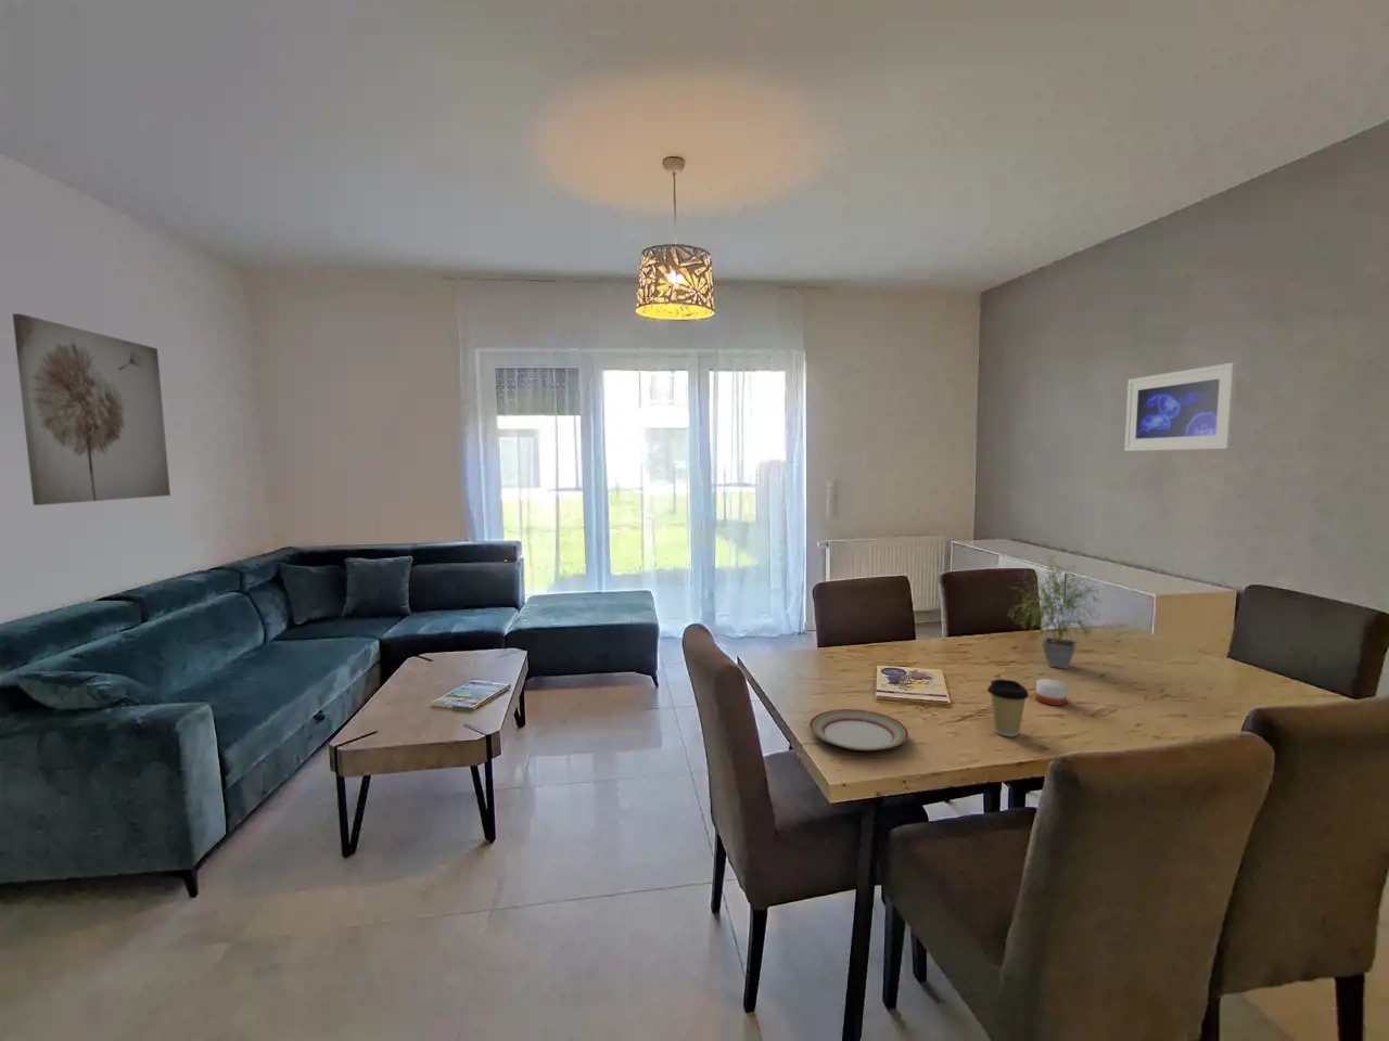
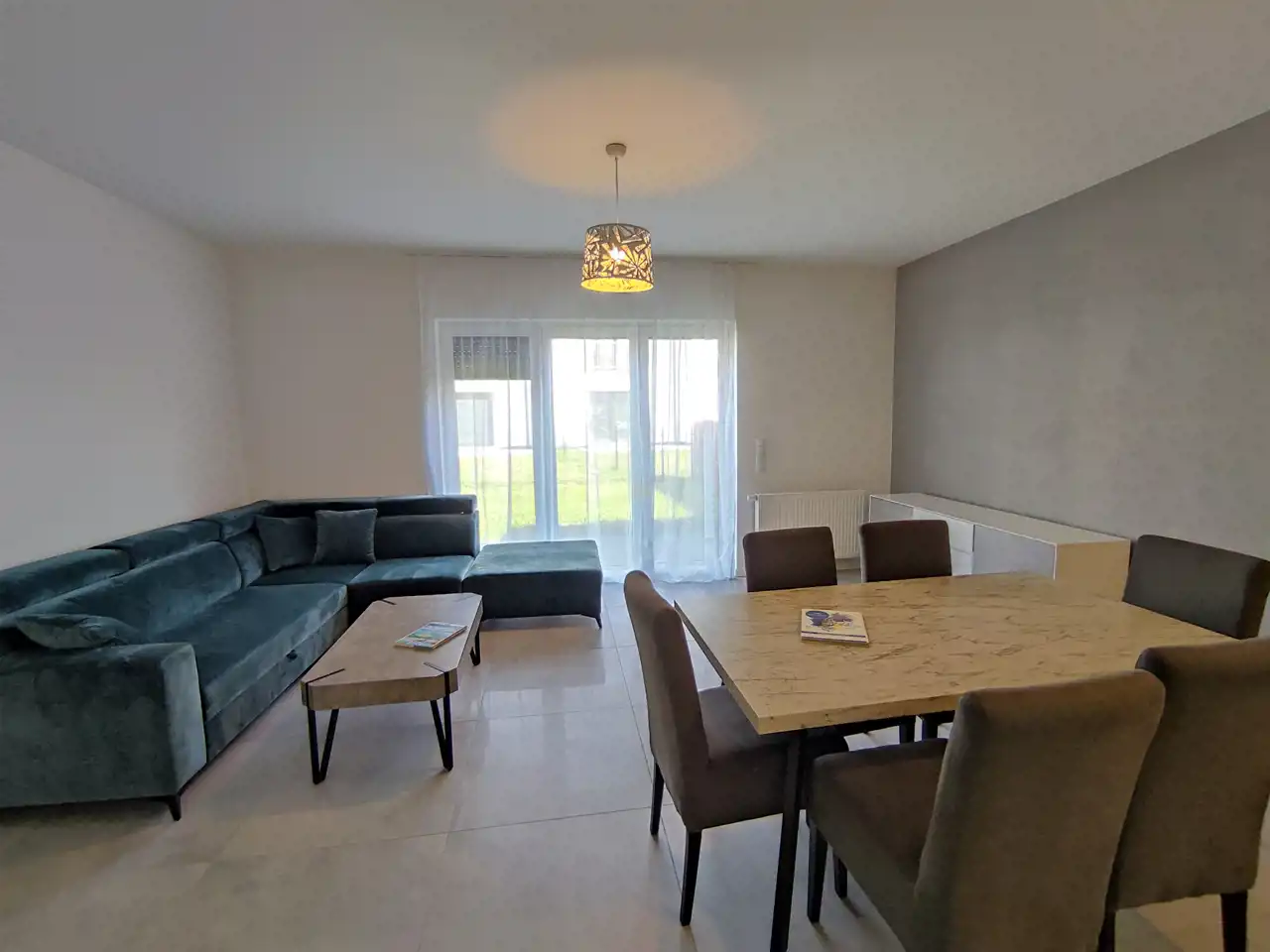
- potted plant [1007,554,1105,670]
- candle [1036,667,1067,707]
- coffee cup [987,678,1030,737]
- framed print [1123,361,1238,453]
- wall art [12,313,172,506]
- plate [808,709,909,751]
